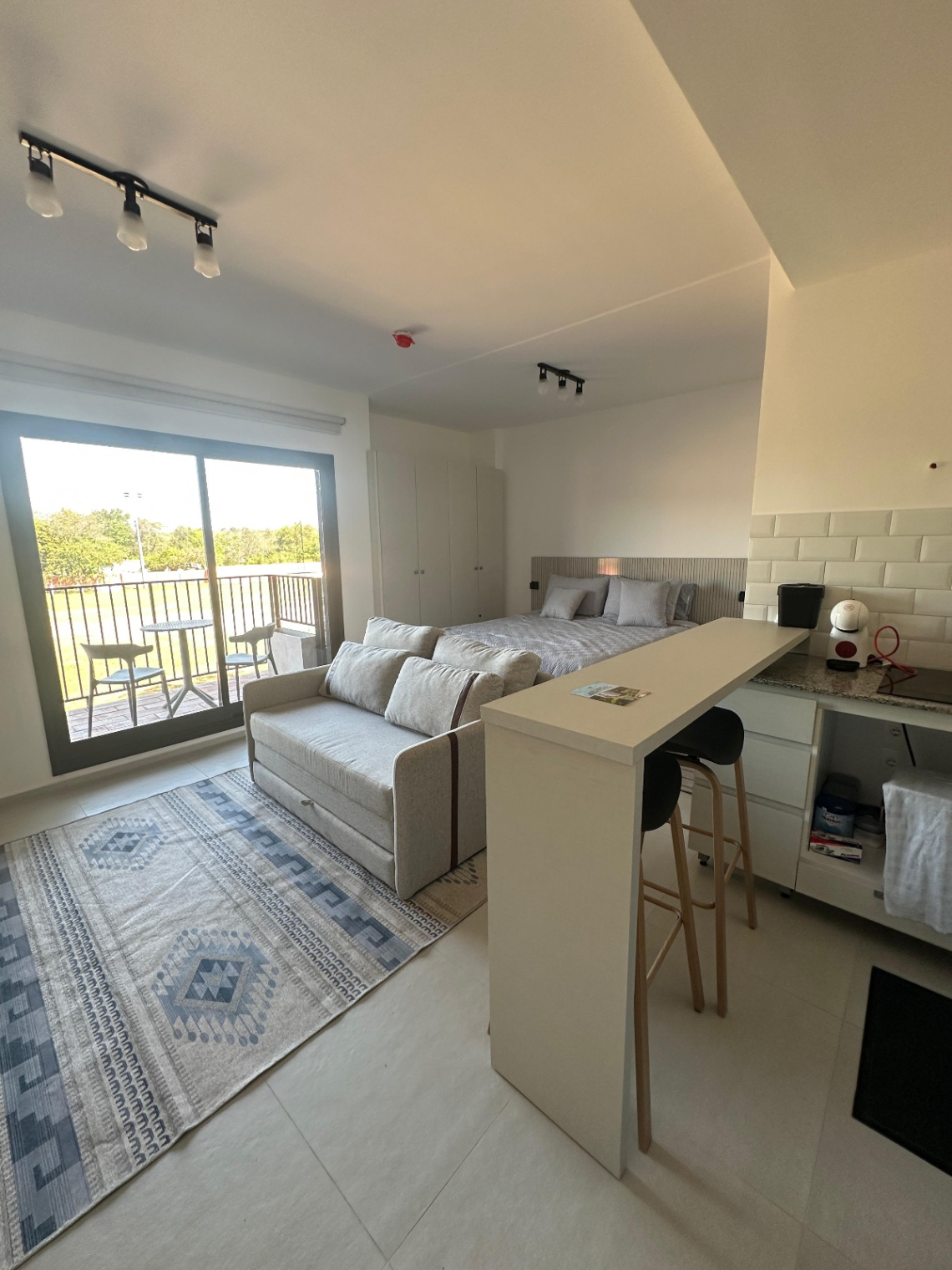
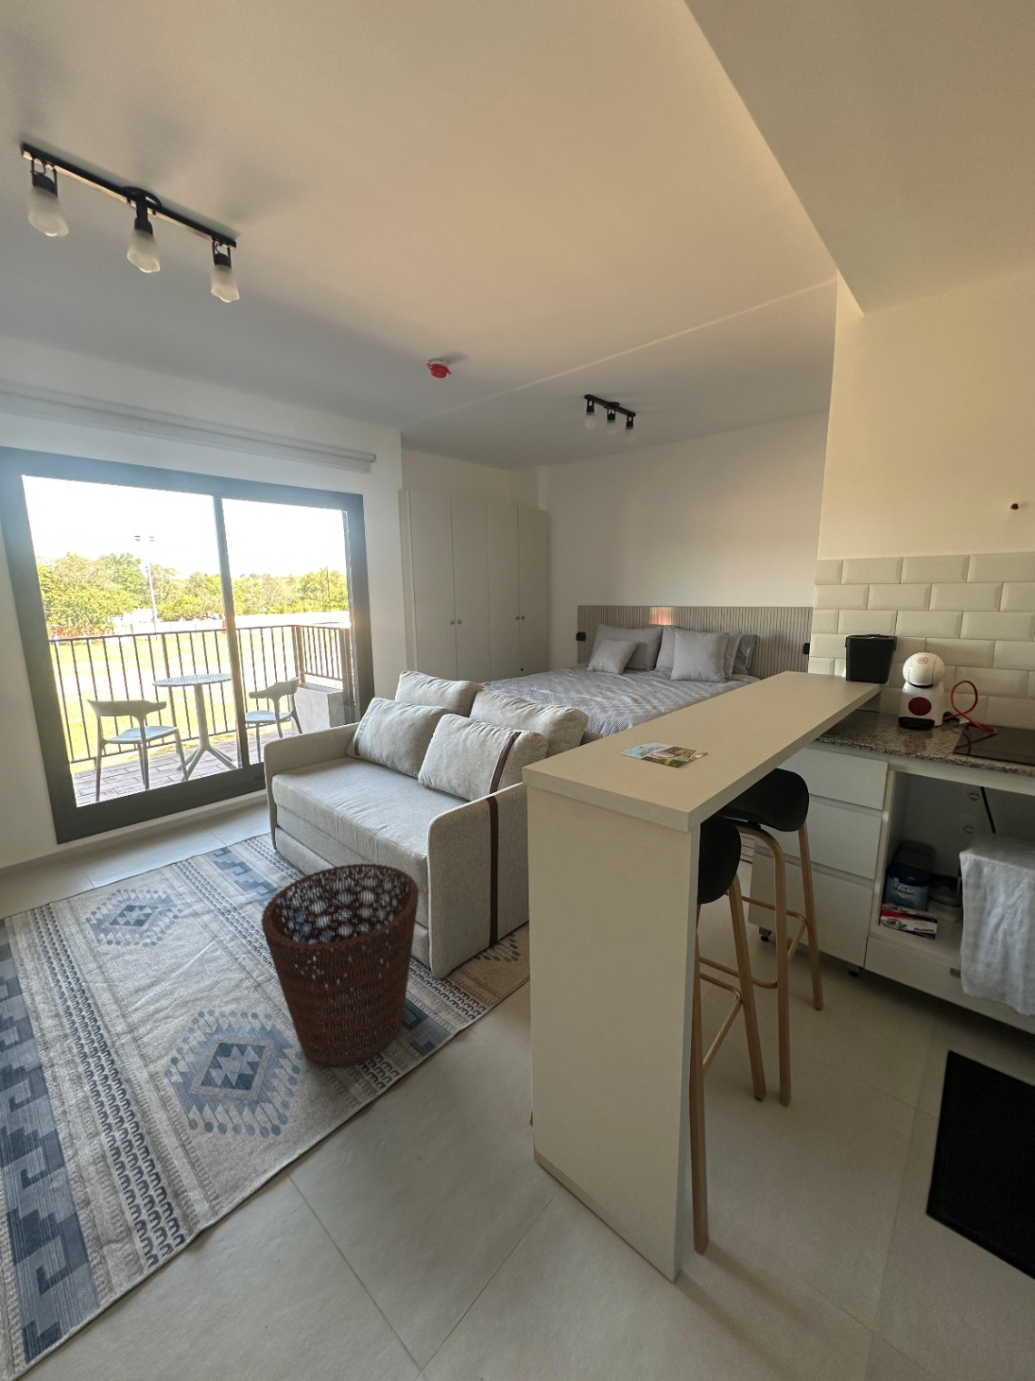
+ basket [260,862,421,1069]
